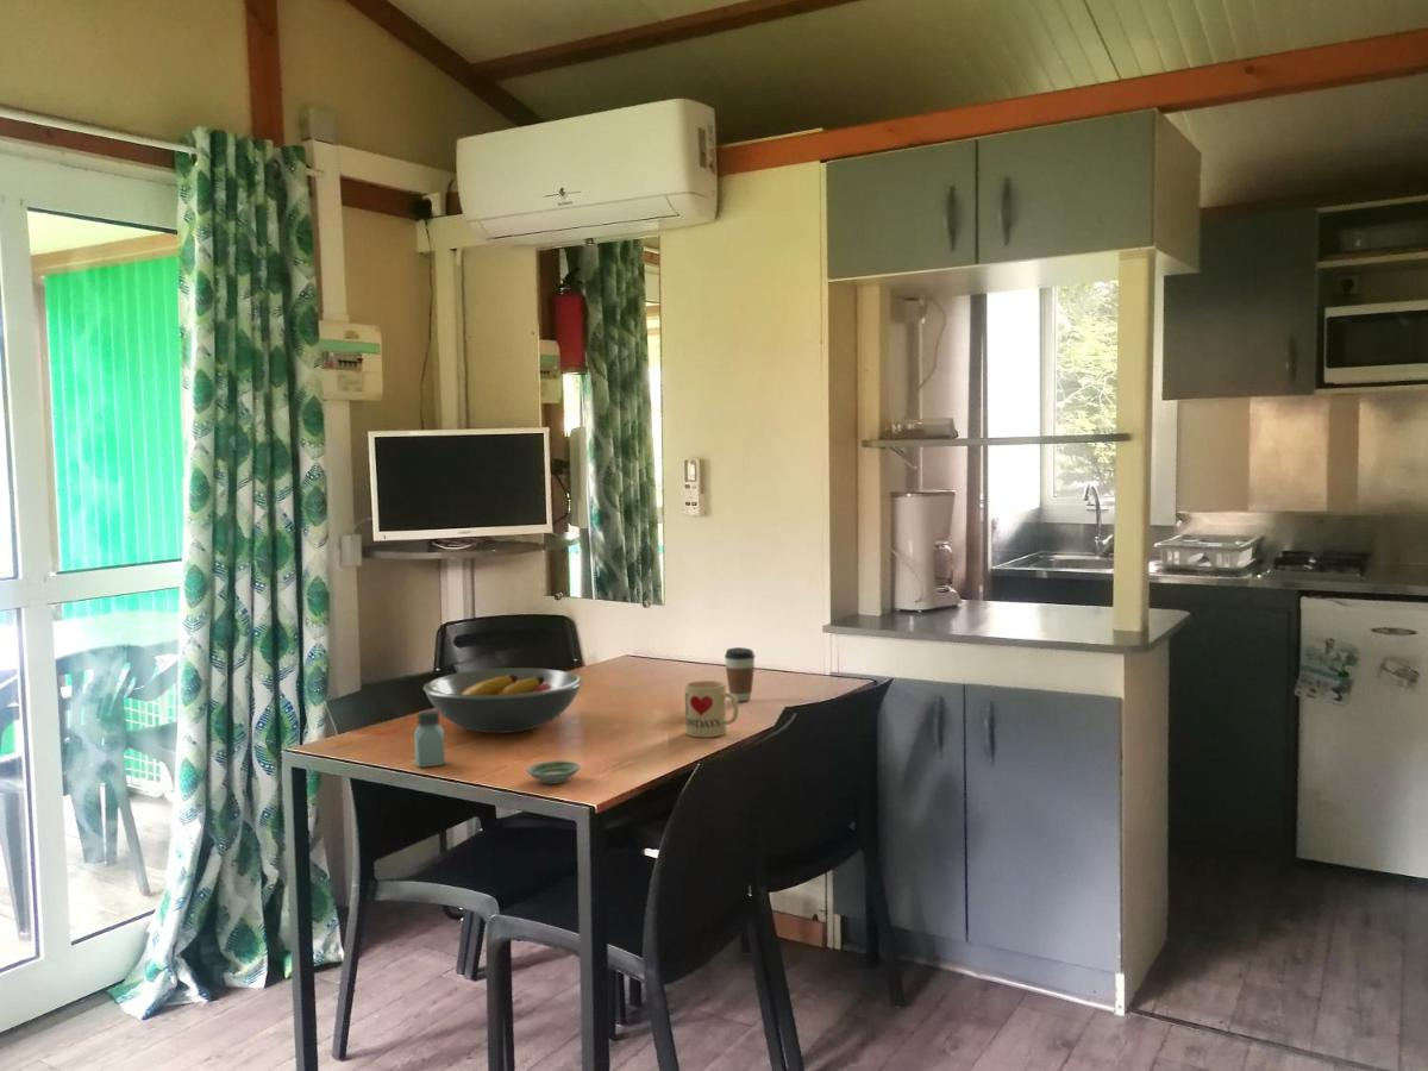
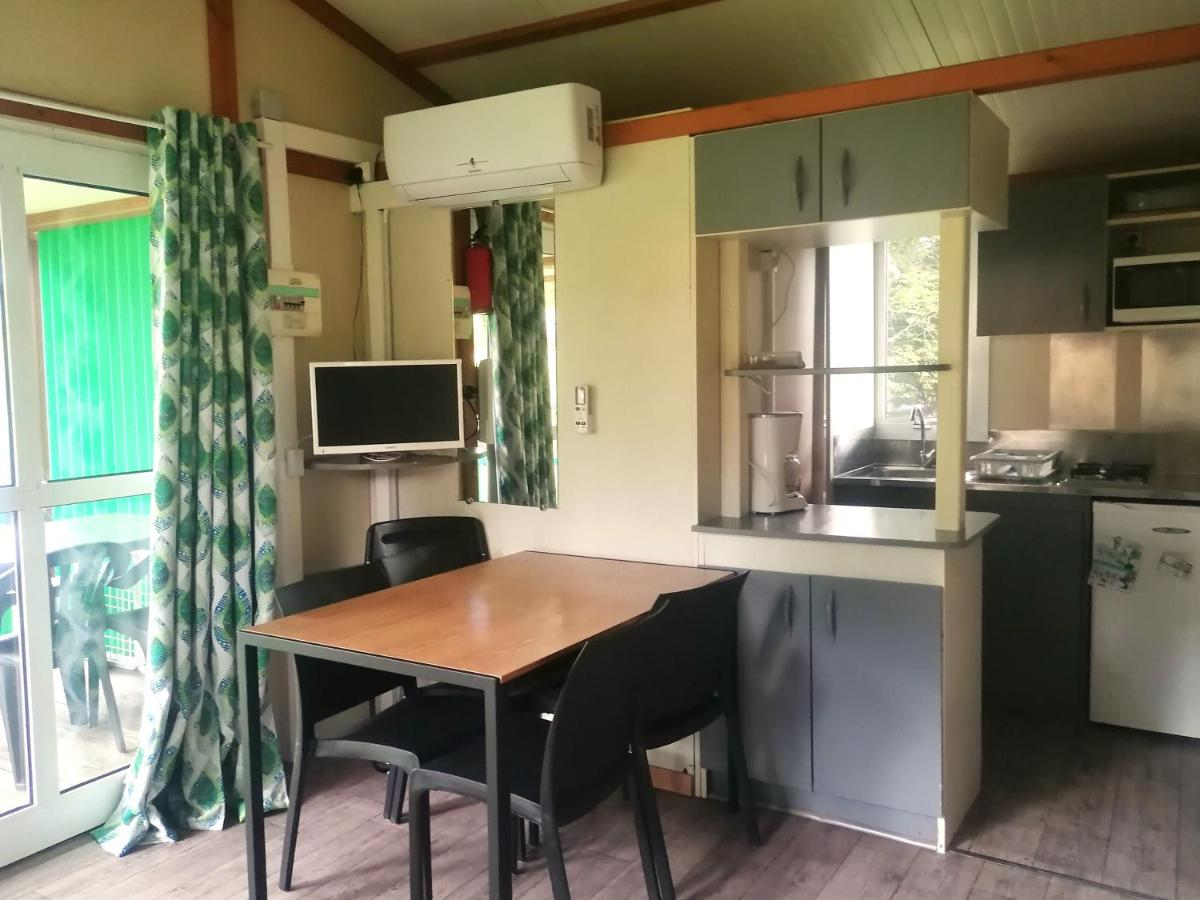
- mug [684,679,740,738]
- coffee cup [724,646,757,702]
- saltshaker [413,709,446,769]
- fruit bowl [422,666,584,734]
- saucer [526,759,582,784]
